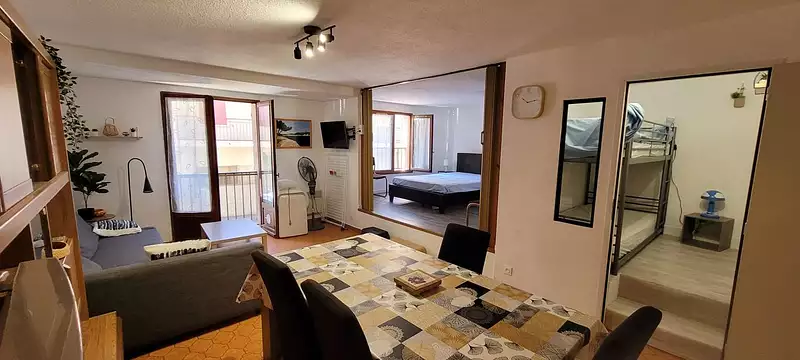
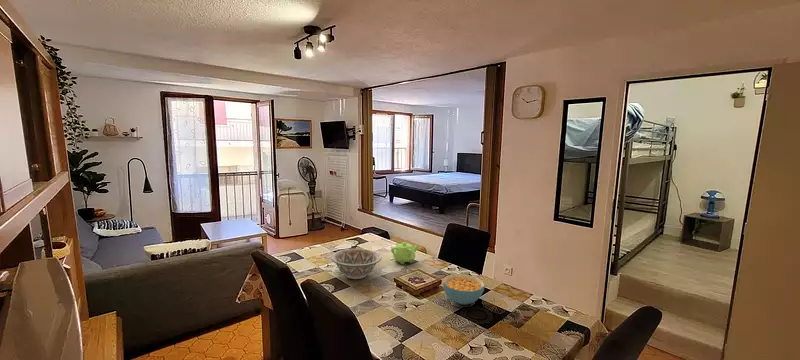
+ teapot [390,241,420,265]
+ cereal bowl [442,273,486,305]
+ decorative bowl [330,248,382,280]
